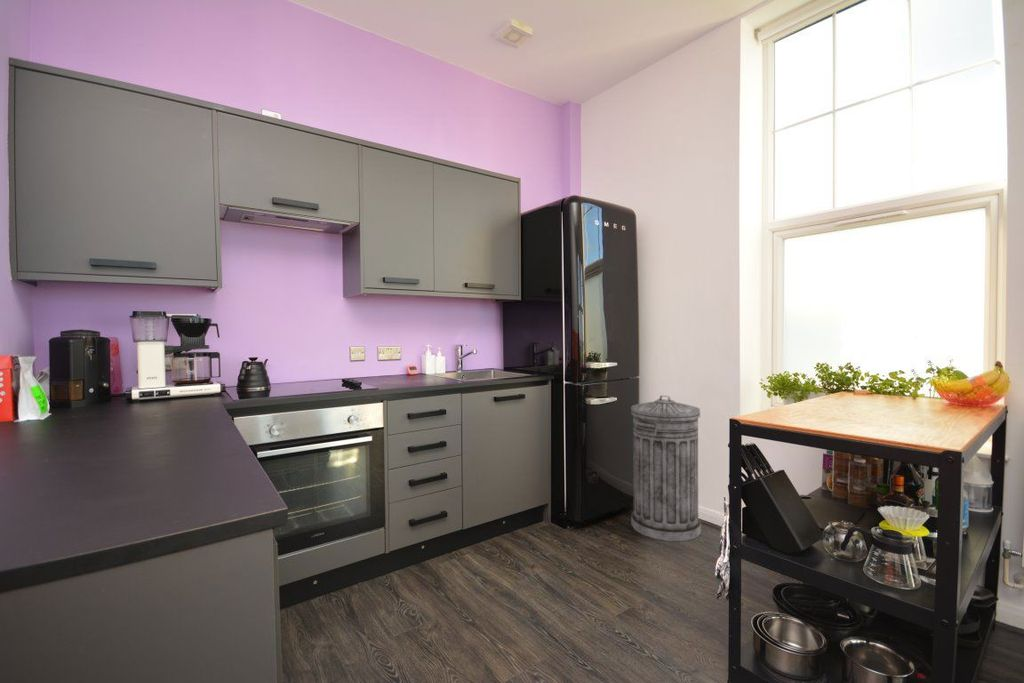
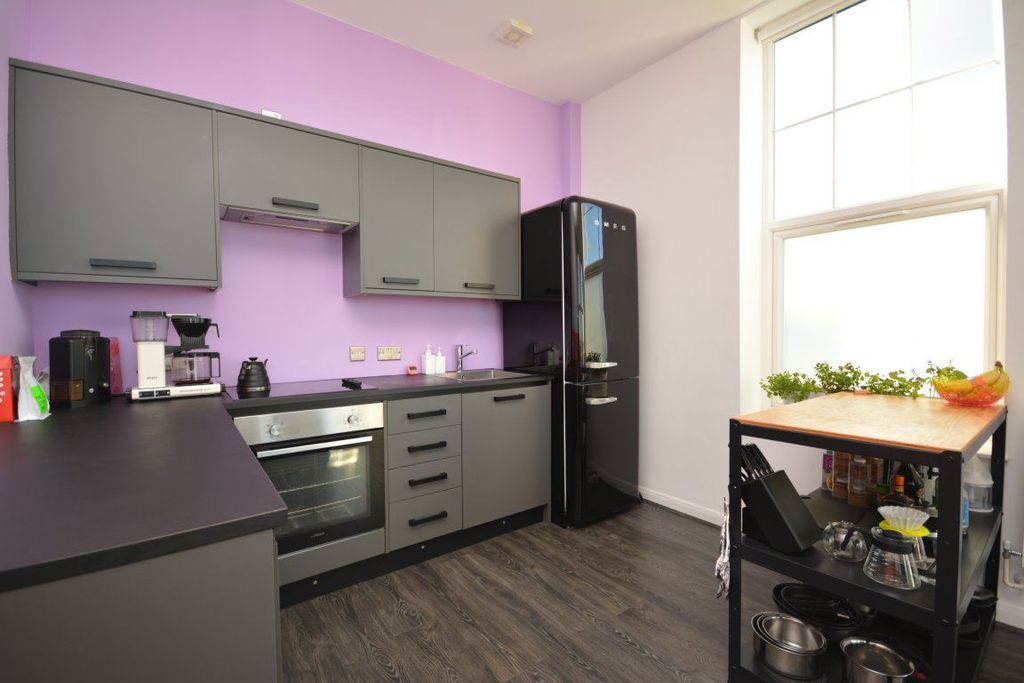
- trash can [630,394,702,542]
